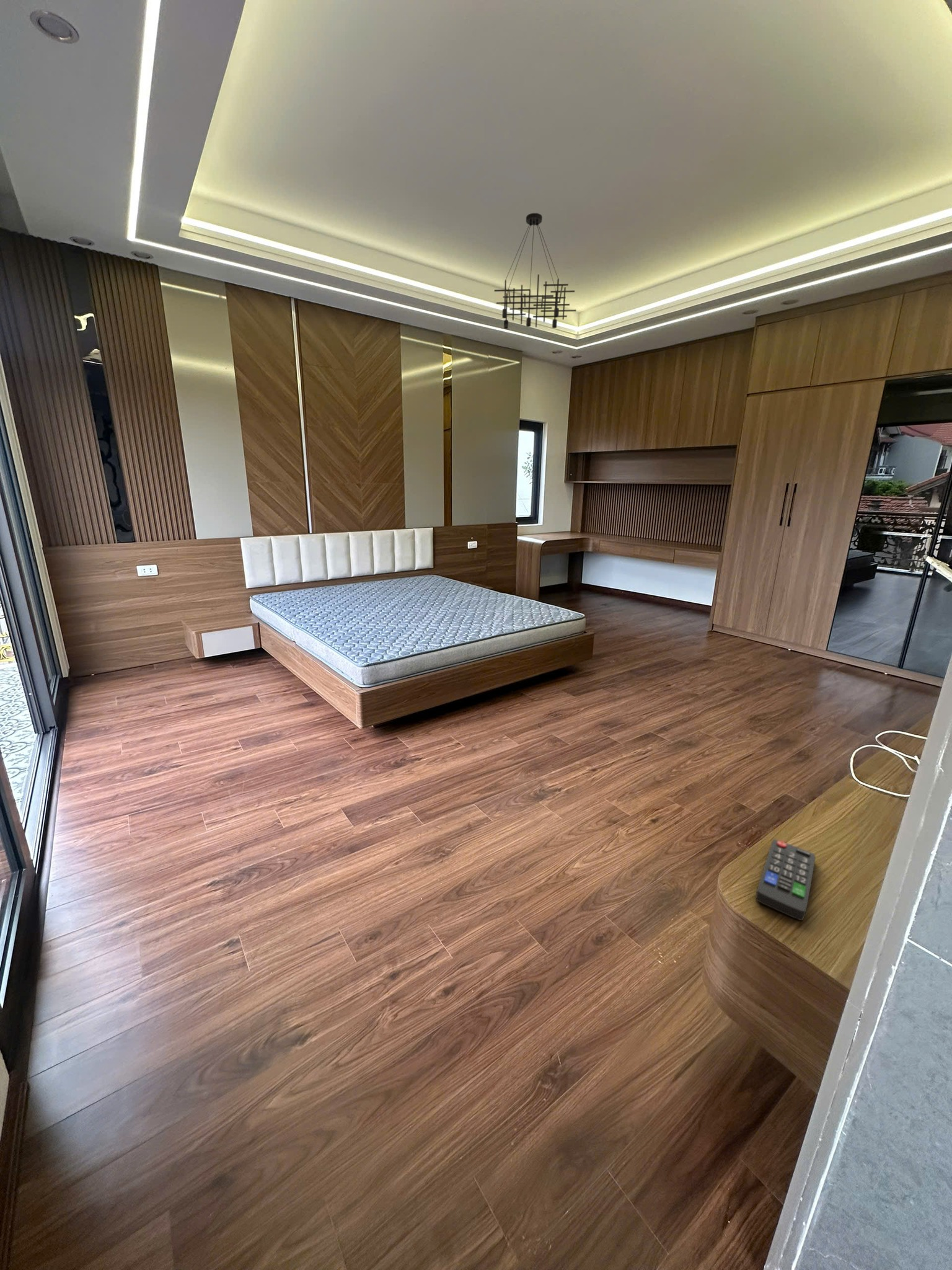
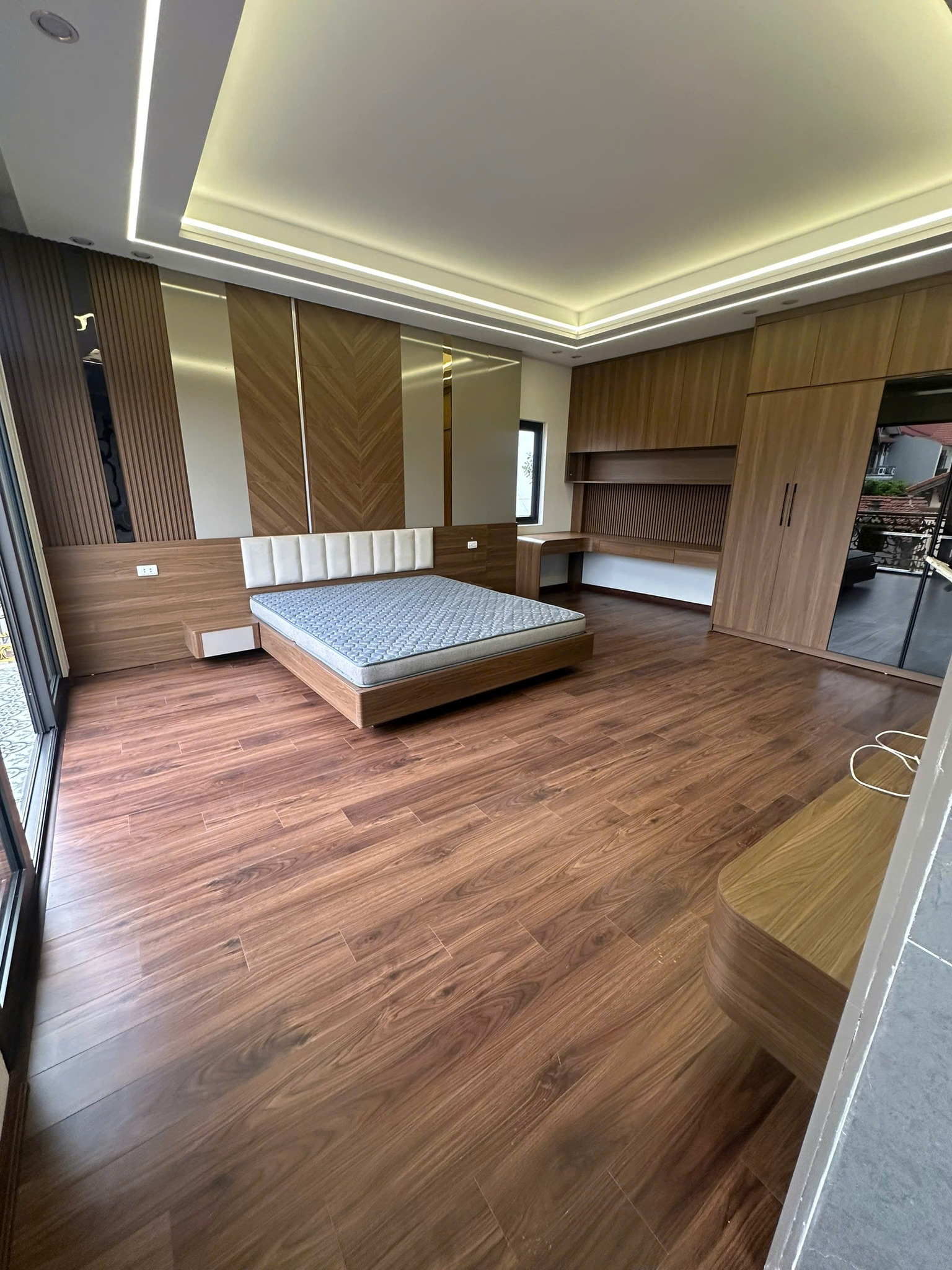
- remote control [755,839,816,921]
- chandelier [494,213,577,329]
